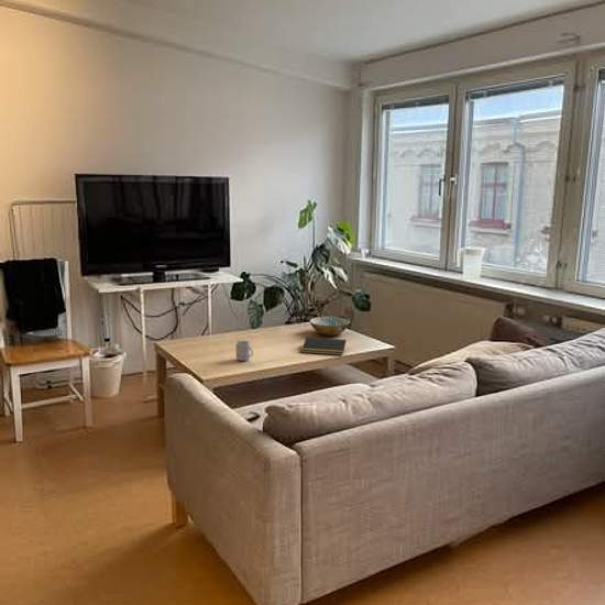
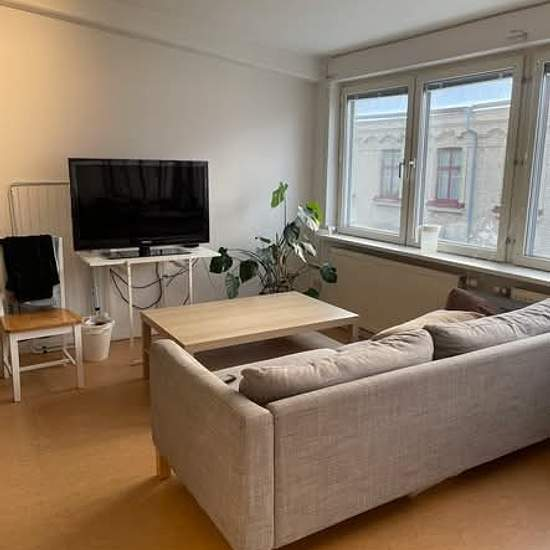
- notepad [300,337,348,356]
- mug [234,336,254,362]
- bowl [308,316,351,337]
